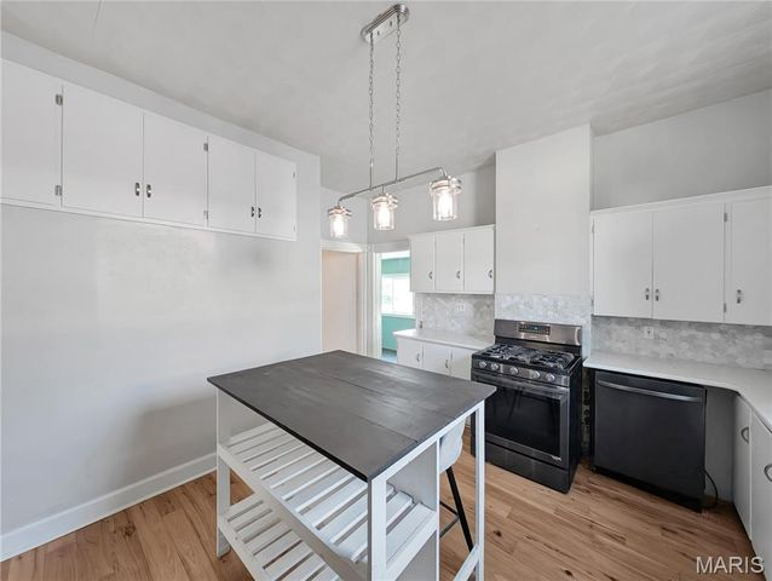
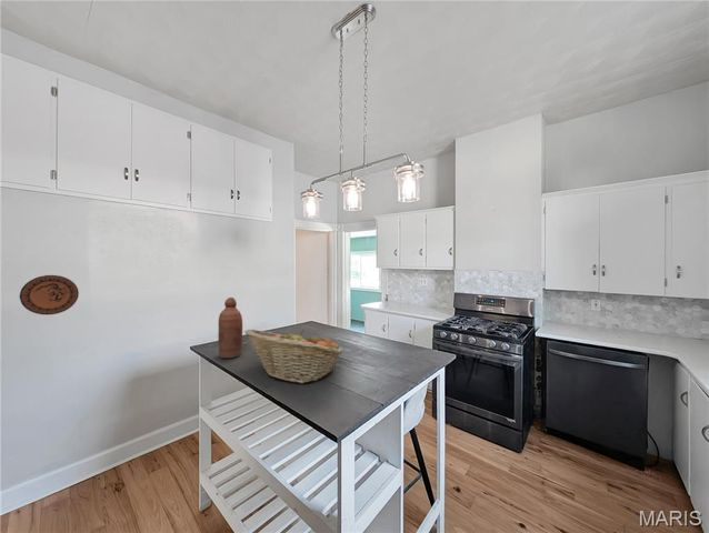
+ decorative plate [19,274,80,315]
+ bottle [217,296,243,360]
+ fruit basket [243,329,344,384]
